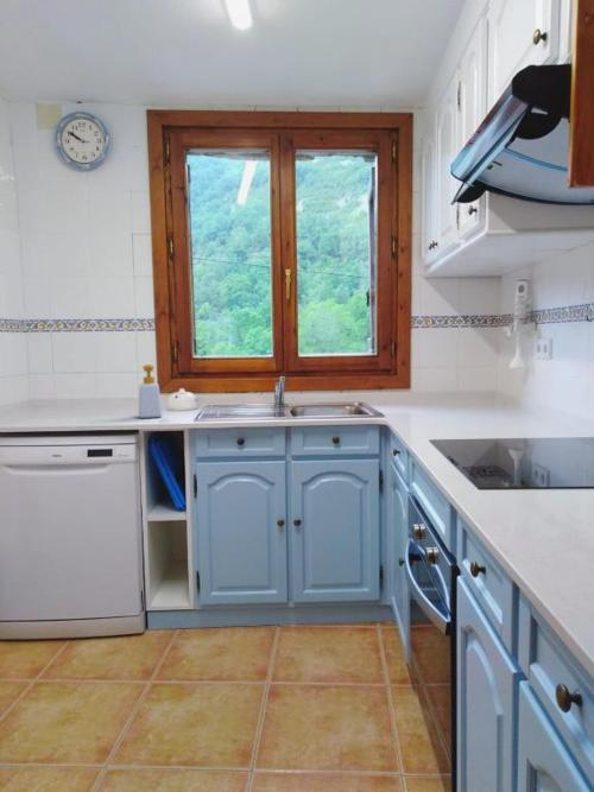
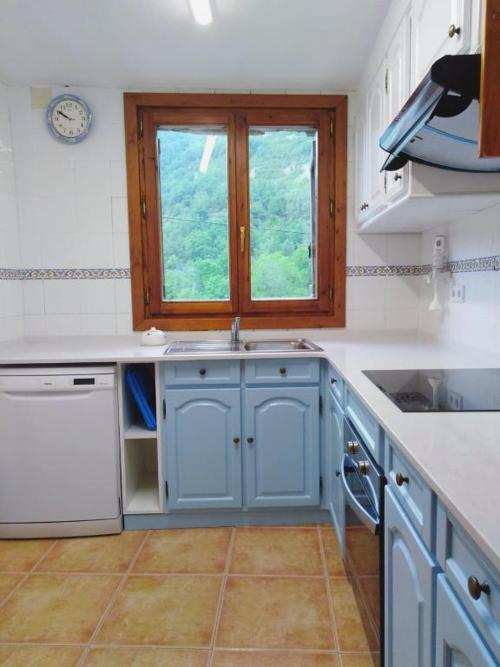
- soap bottle [138,363,163,419]
